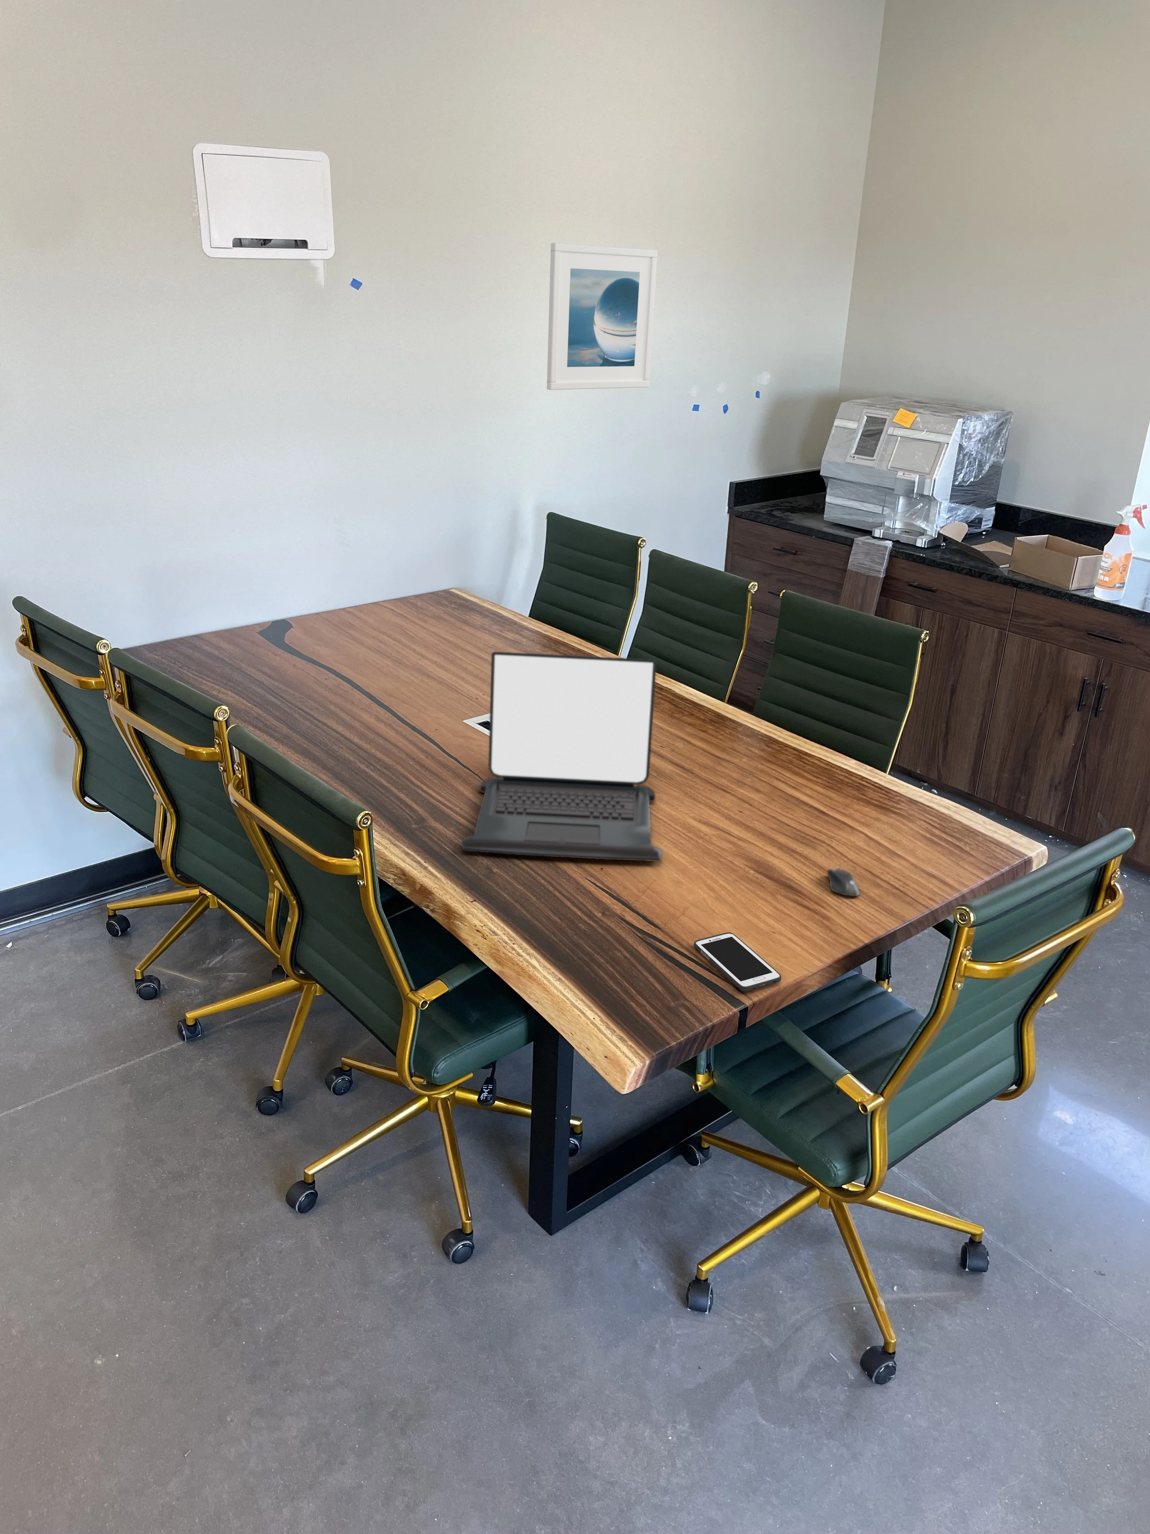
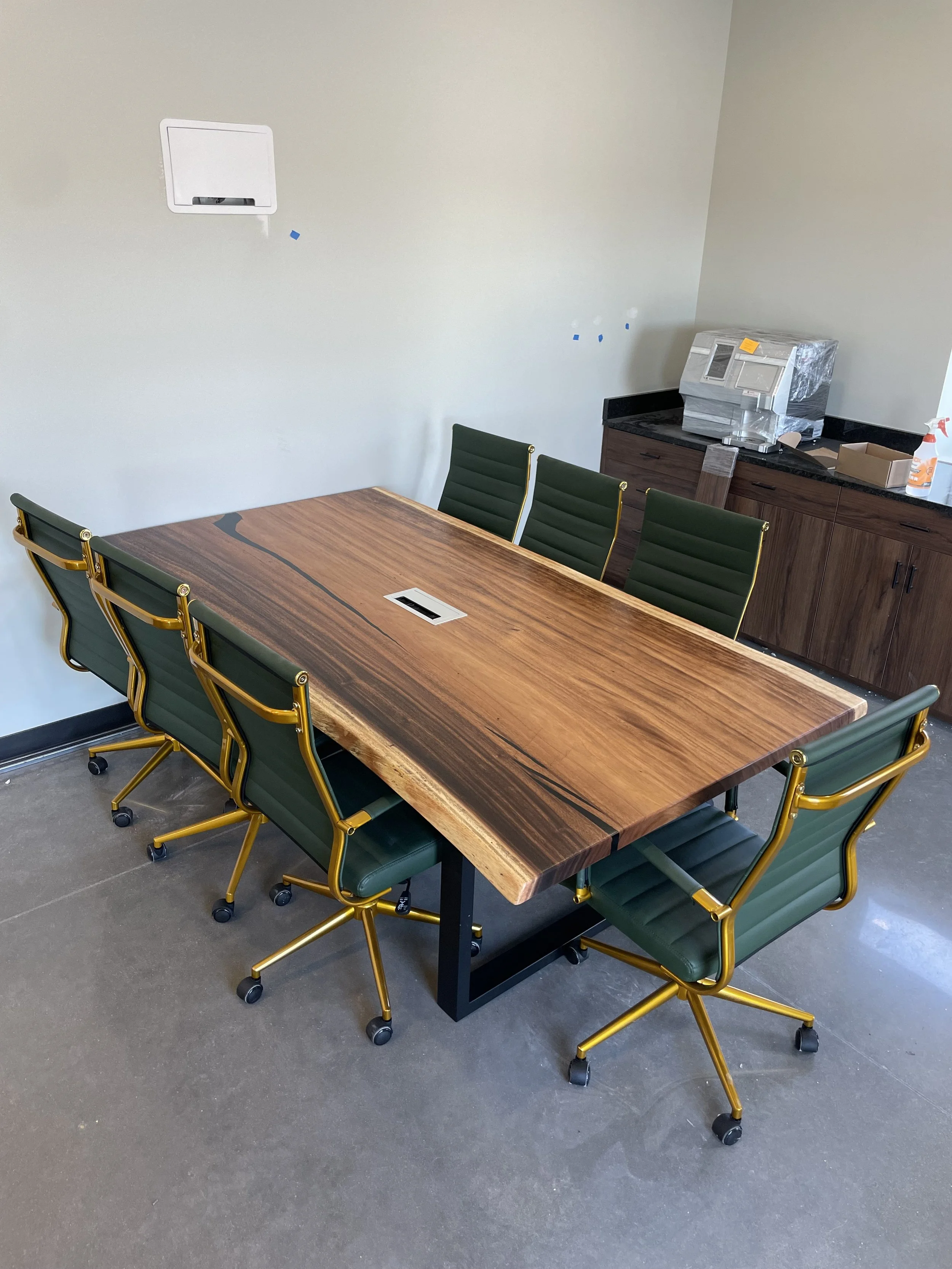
- computer mouse [826,868,860,897]
- cell phone [693,932,782,991]
- laptop [461,652,663,862]
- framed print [546,242,658,390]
